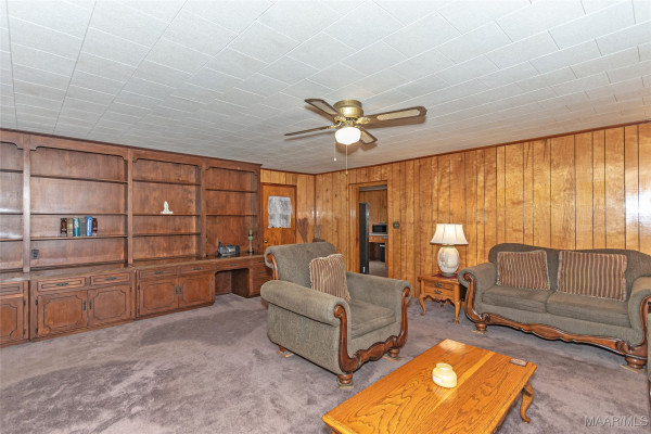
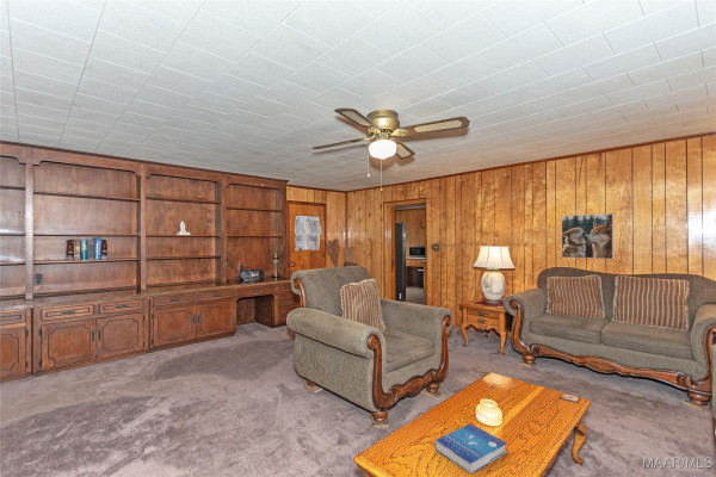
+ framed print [561,212,615,260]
+ book [434,422,508,475]
